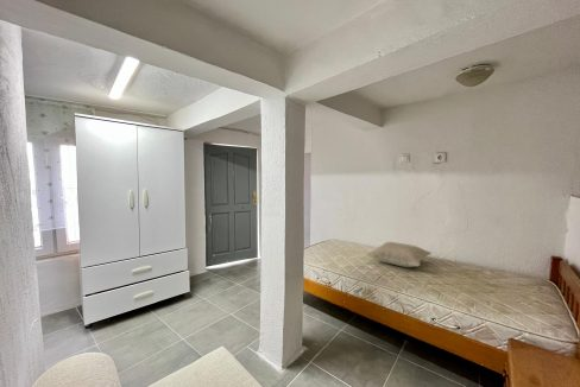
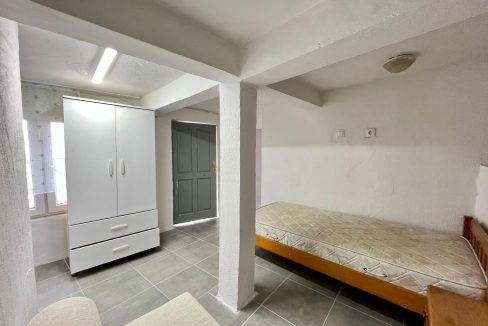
- pillow [365,241,433,268]
